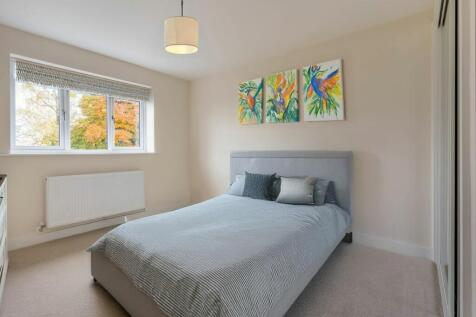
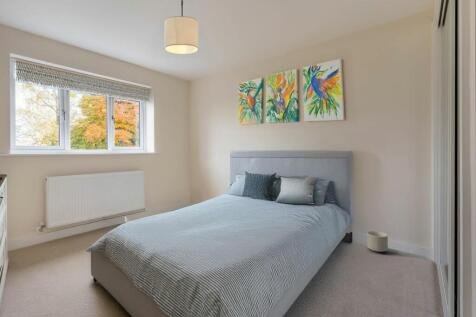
+ planter [366,230,389,253]
